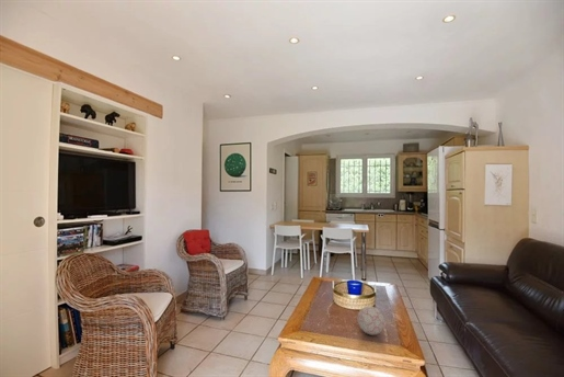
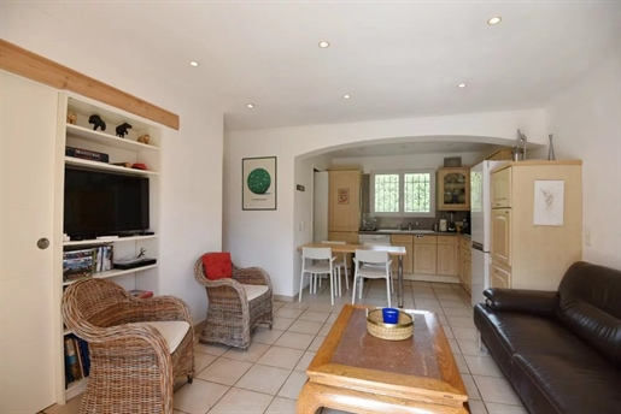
- decorative ball [356,305,385,336]
